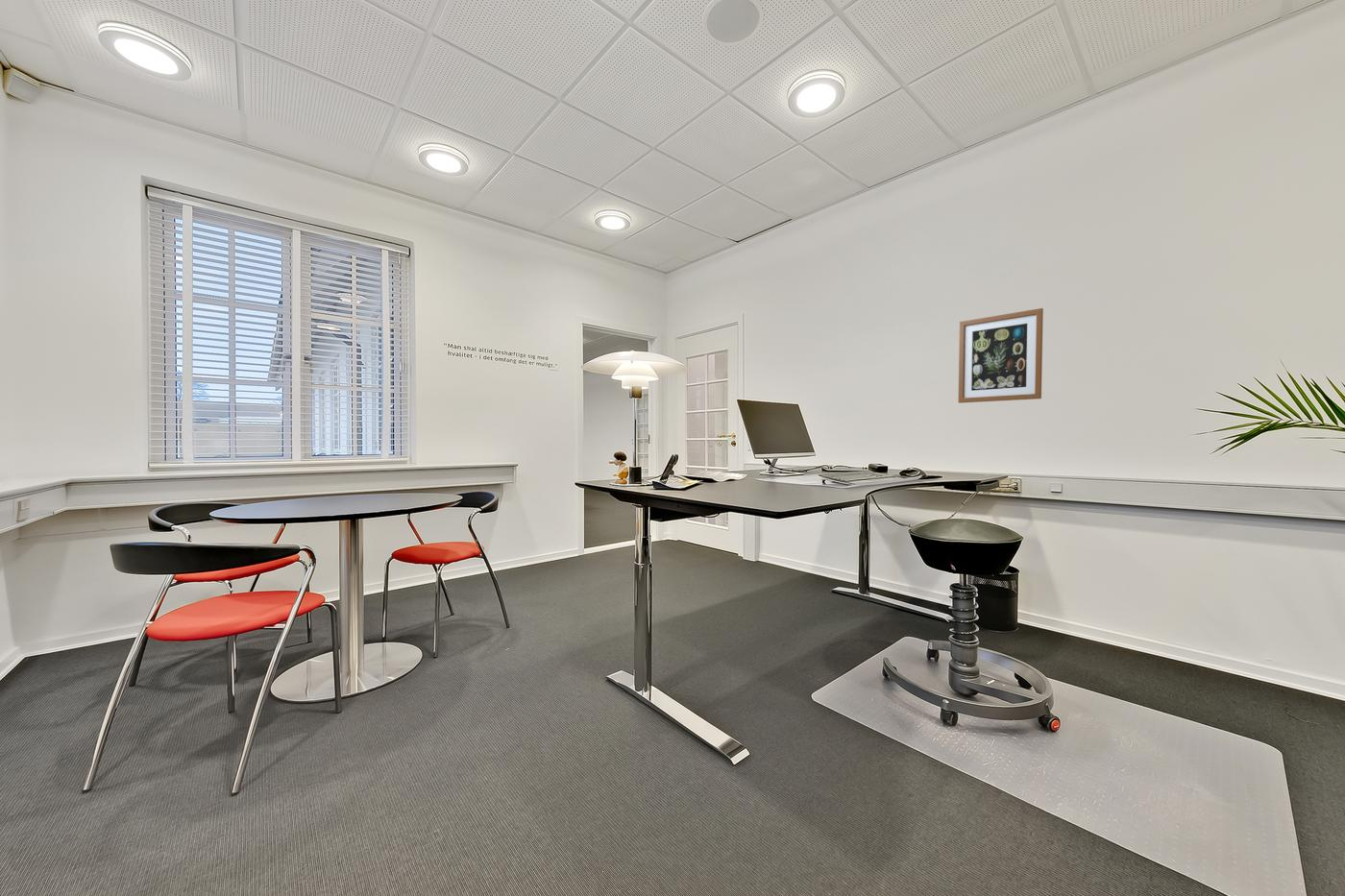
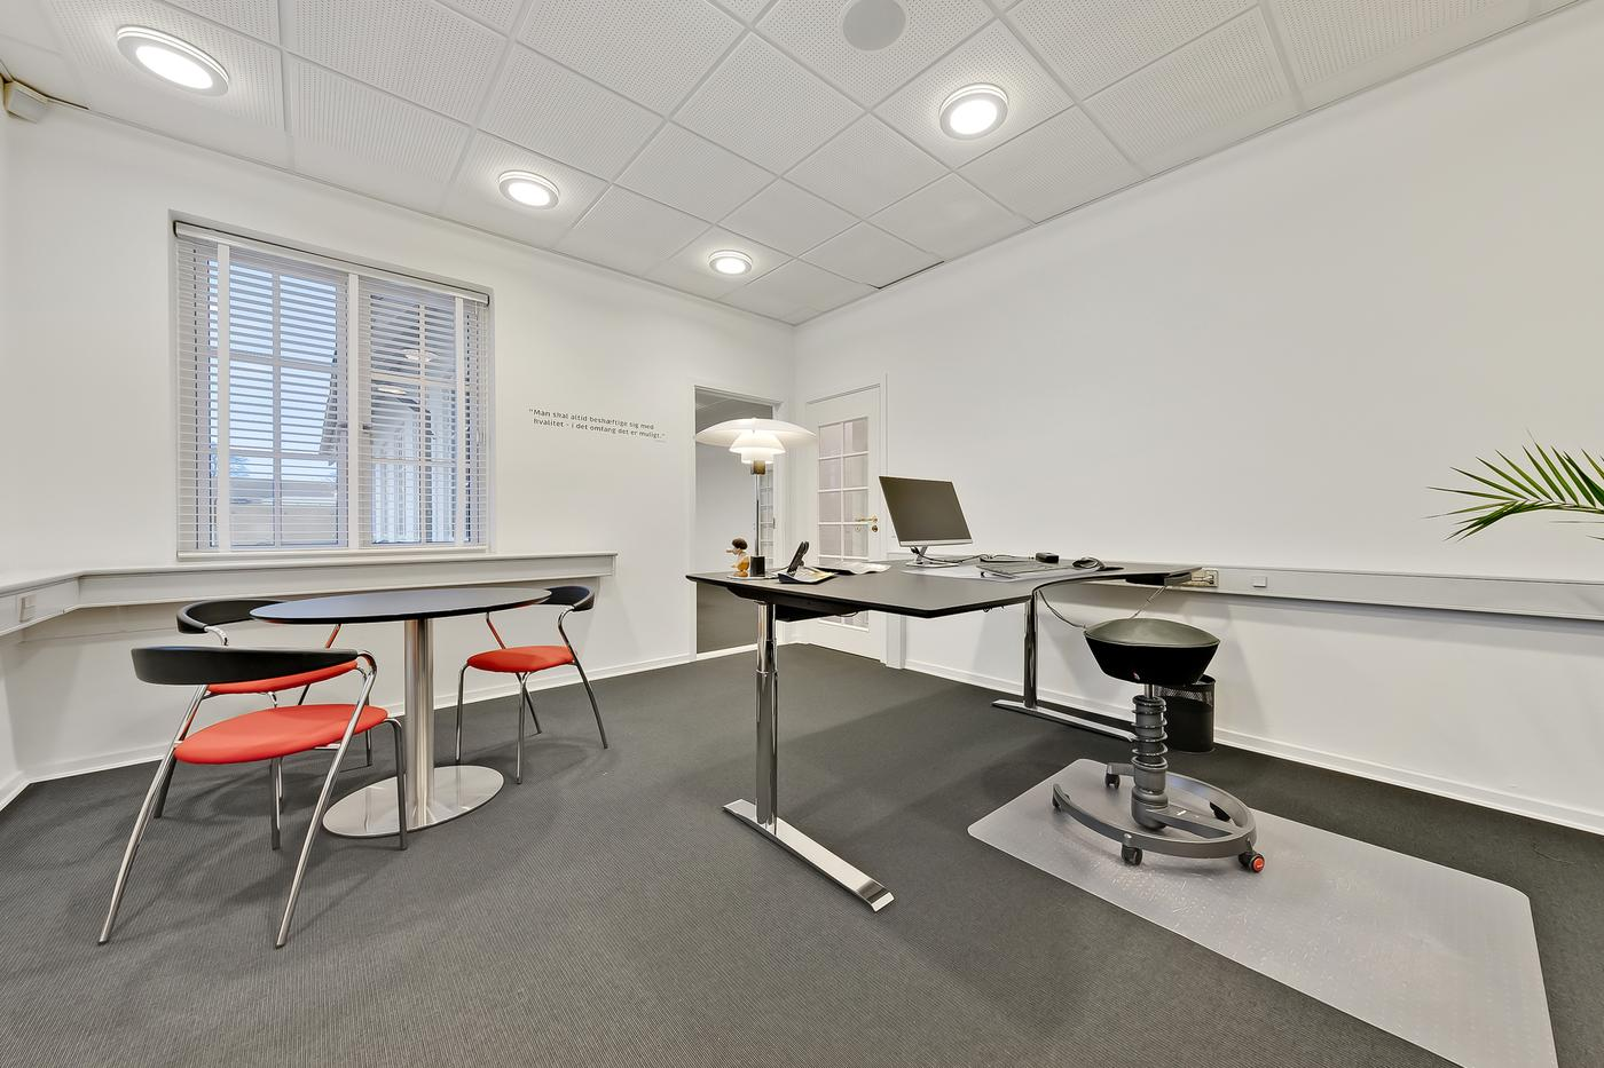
- wall art [957,307,1044,403]
